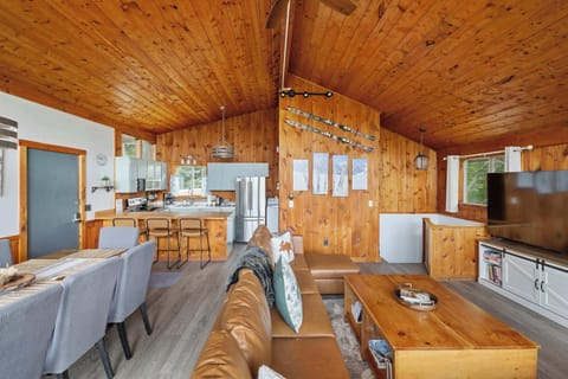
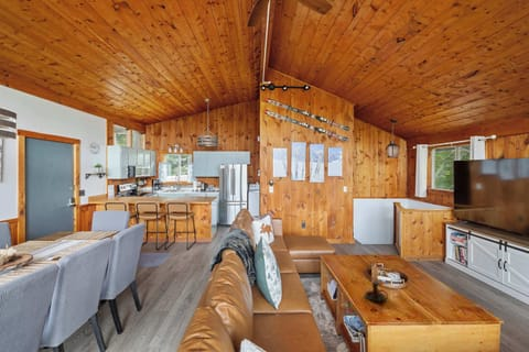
+ candle holder [364,262,389,305]
